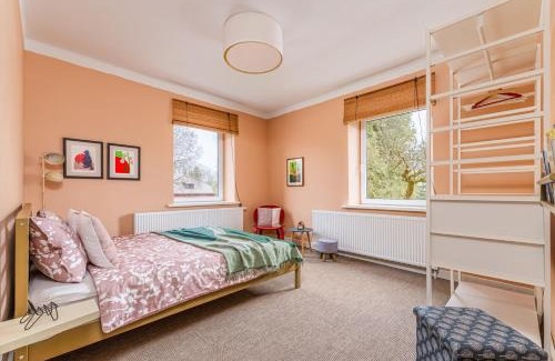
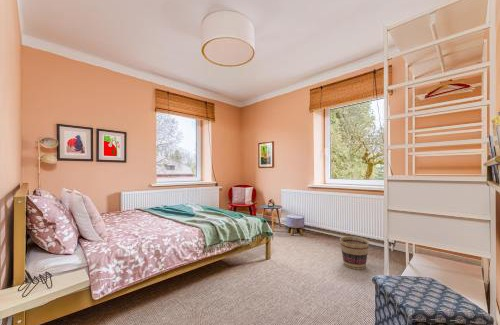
+ basket [339,235,370,271]
